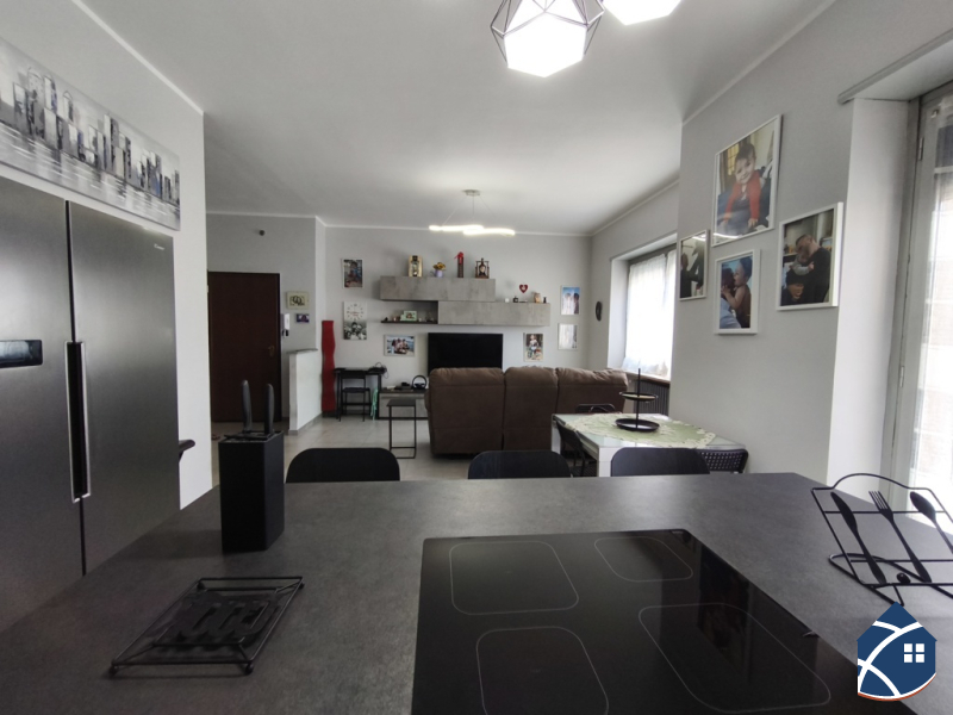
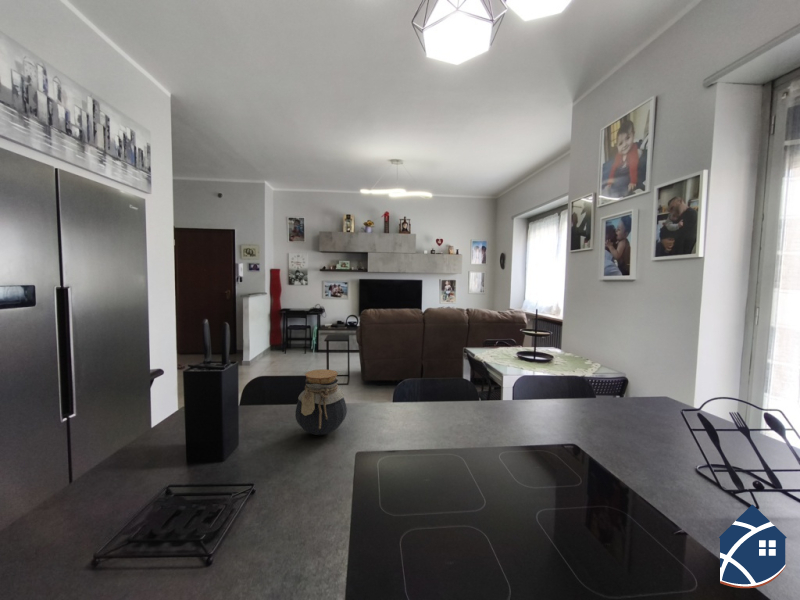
+ jar [294,368,348,436]
